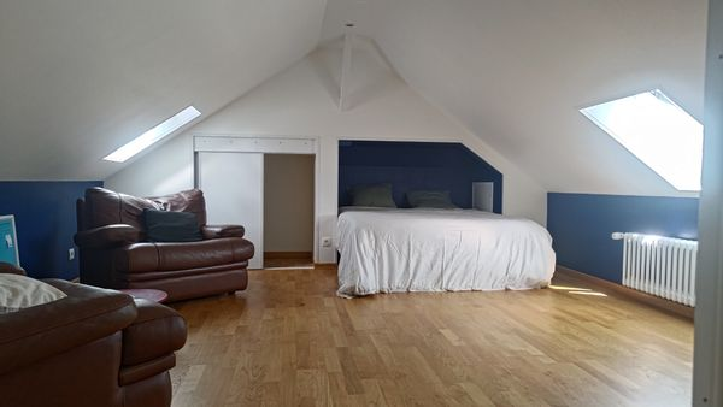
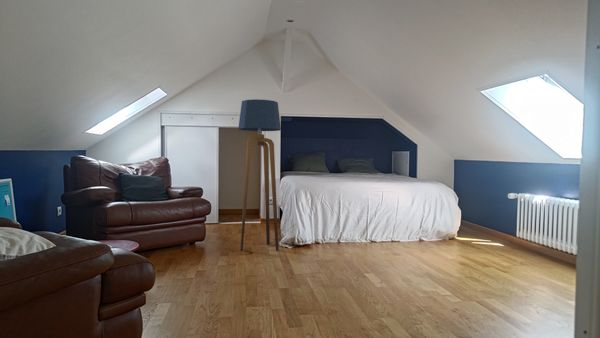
+ floor lamp [237,98,282,251]
